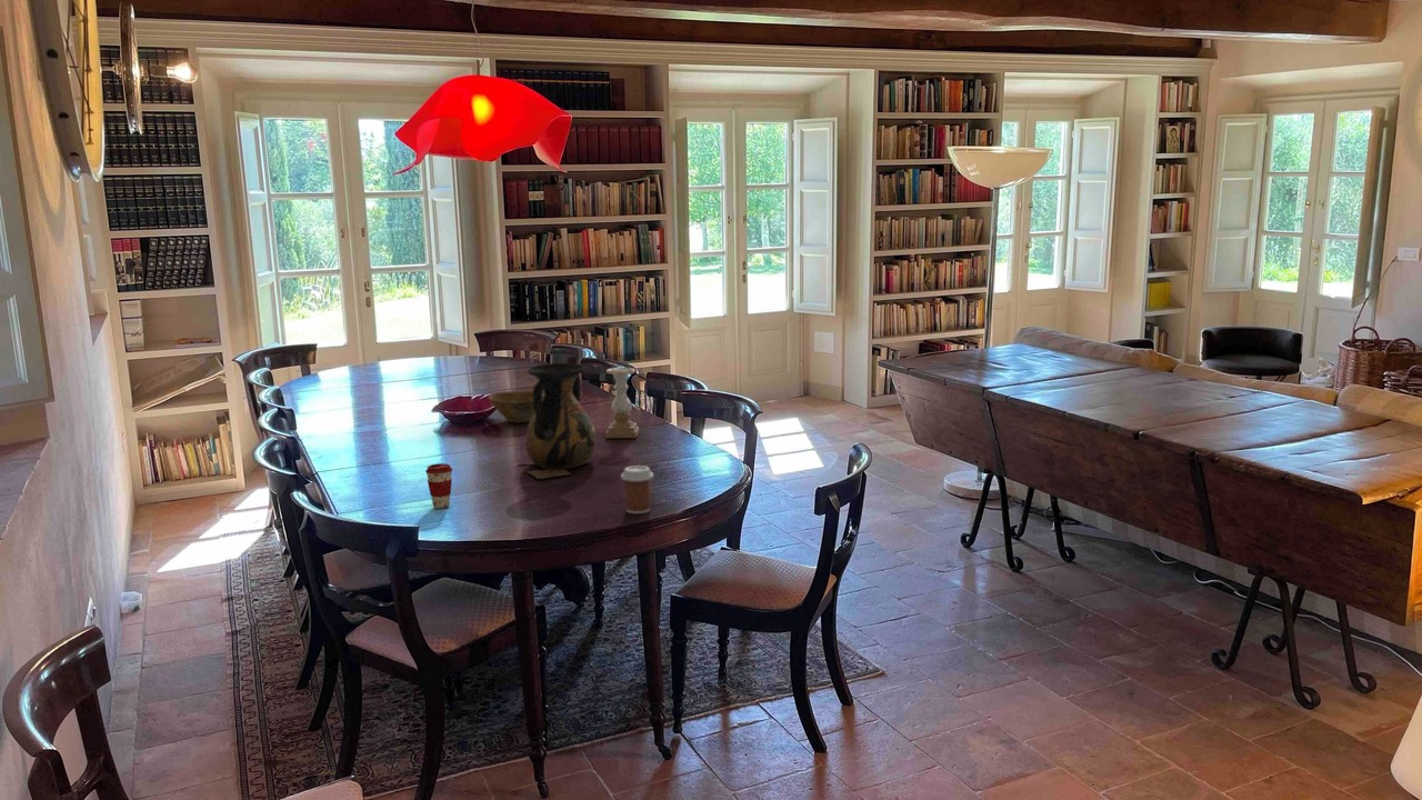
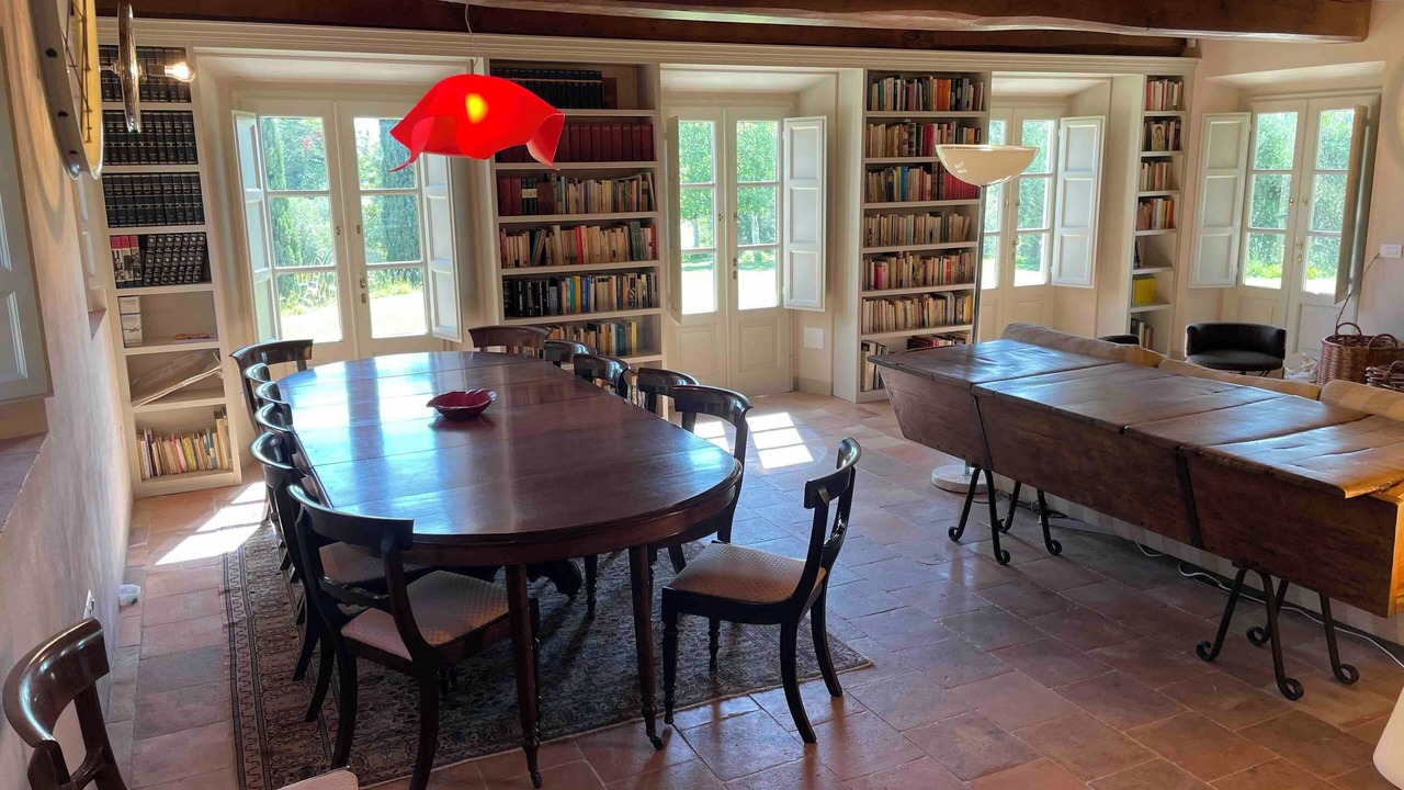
- coffee cup [424,462,453,509]
- candle holder [604,367,640,439]
- bowl [488,390,544,423]
- vase [519,362,598,480]
- coffee cup [620,464,654,514]
